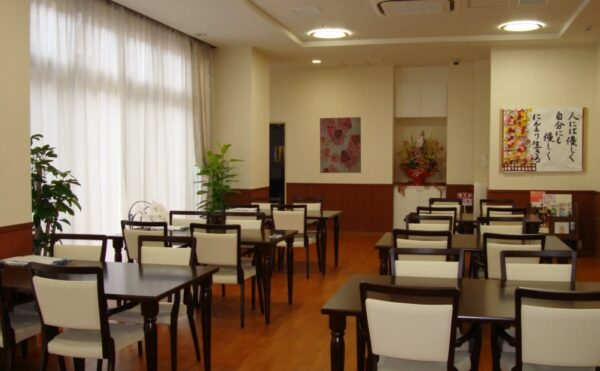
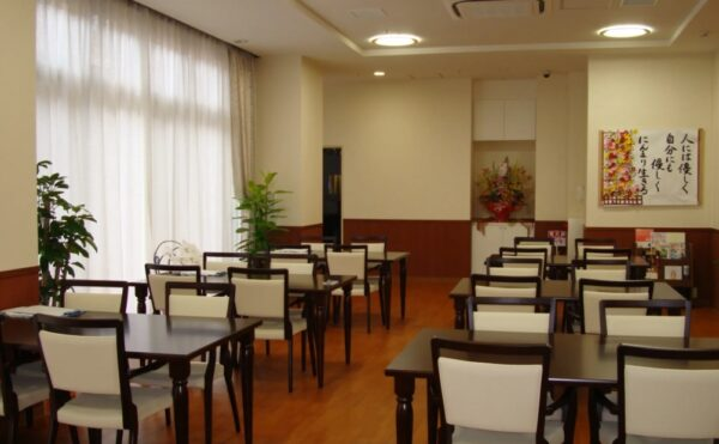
- wall art [319,116,362,174]
